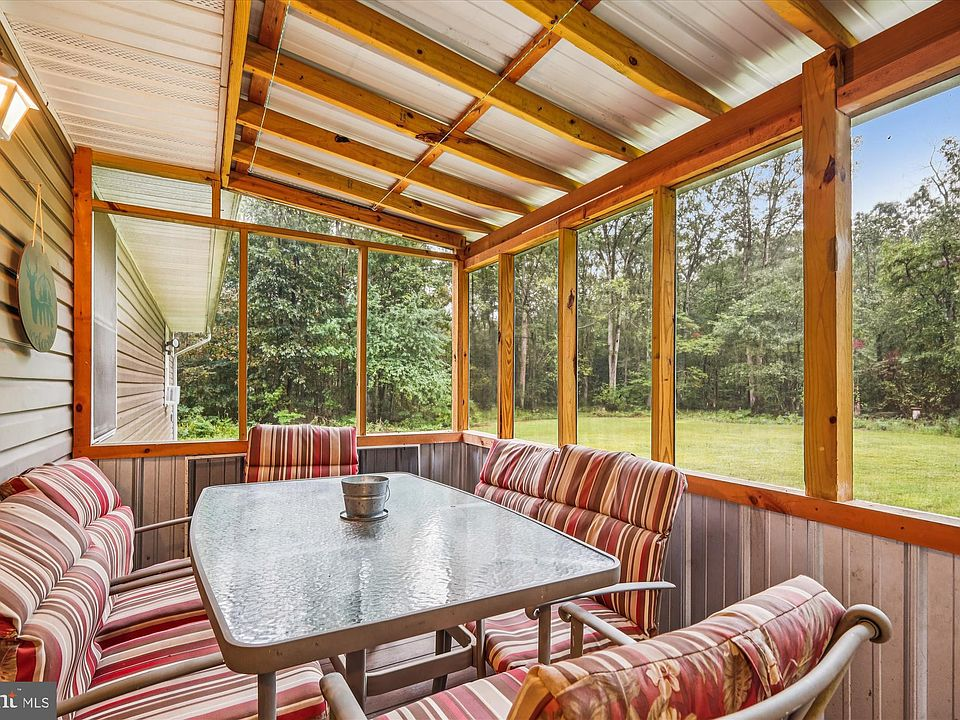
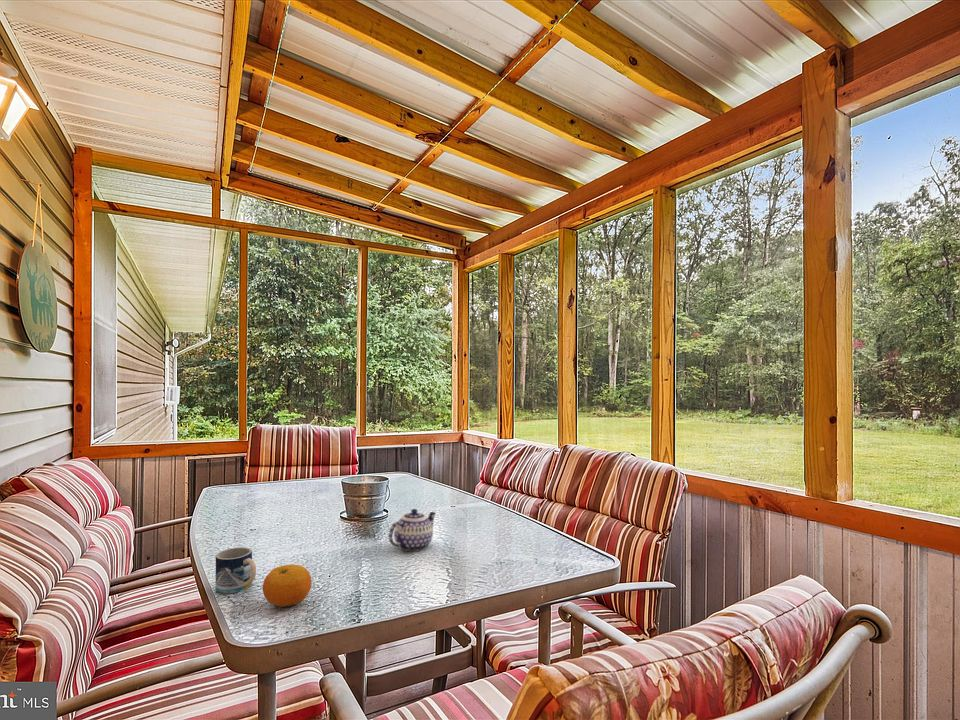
+ fruit [262,564,312,608]
+ teapot [388,508,437,552]
+ mug [215,546,257,594]
